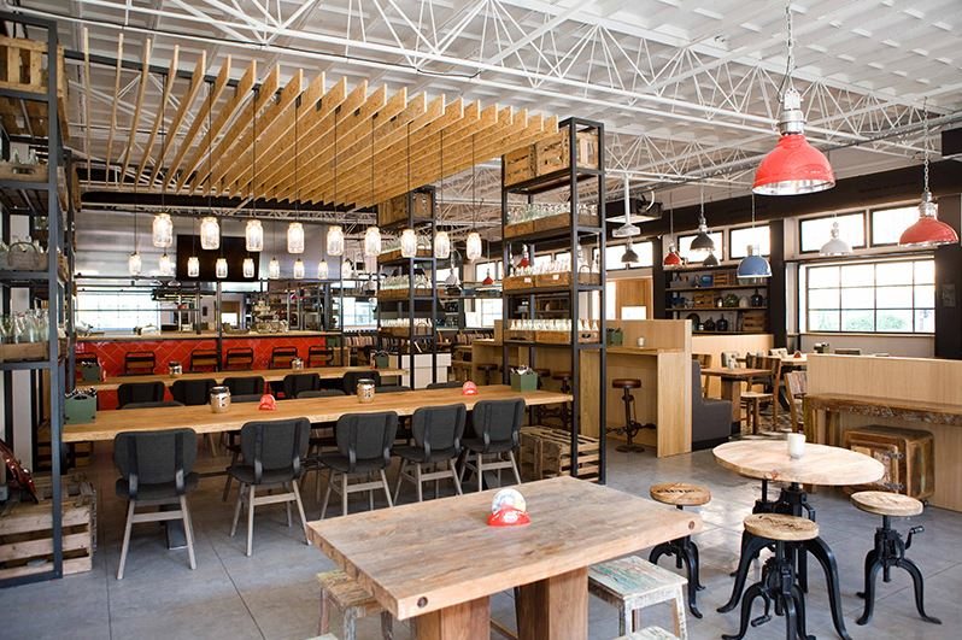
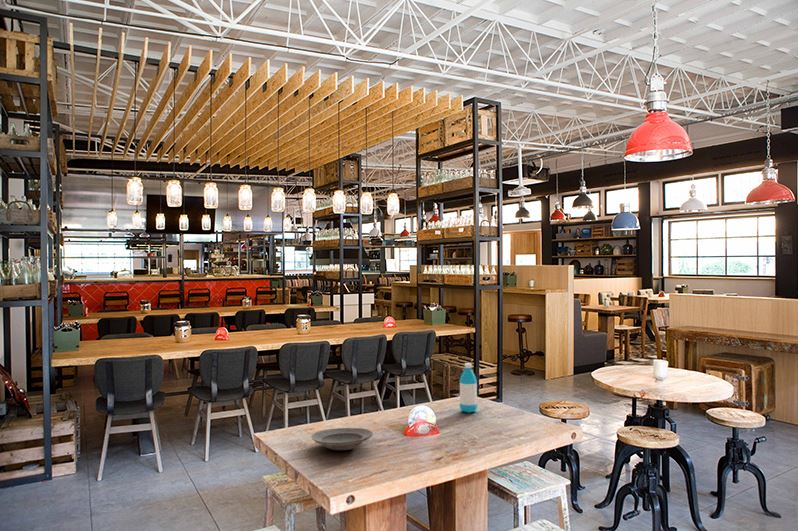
+ water bottle [459,362,478,414]
+ plate [311,427,374,451]
